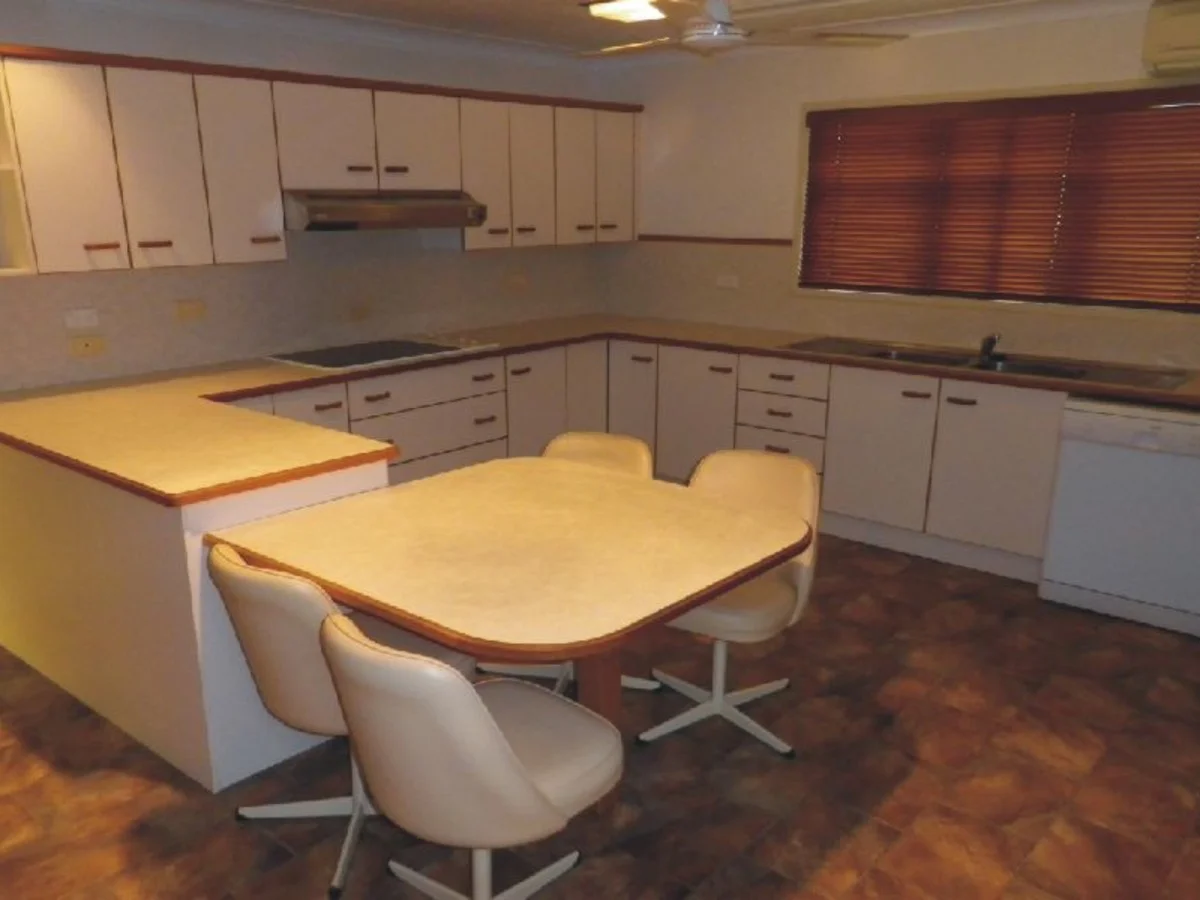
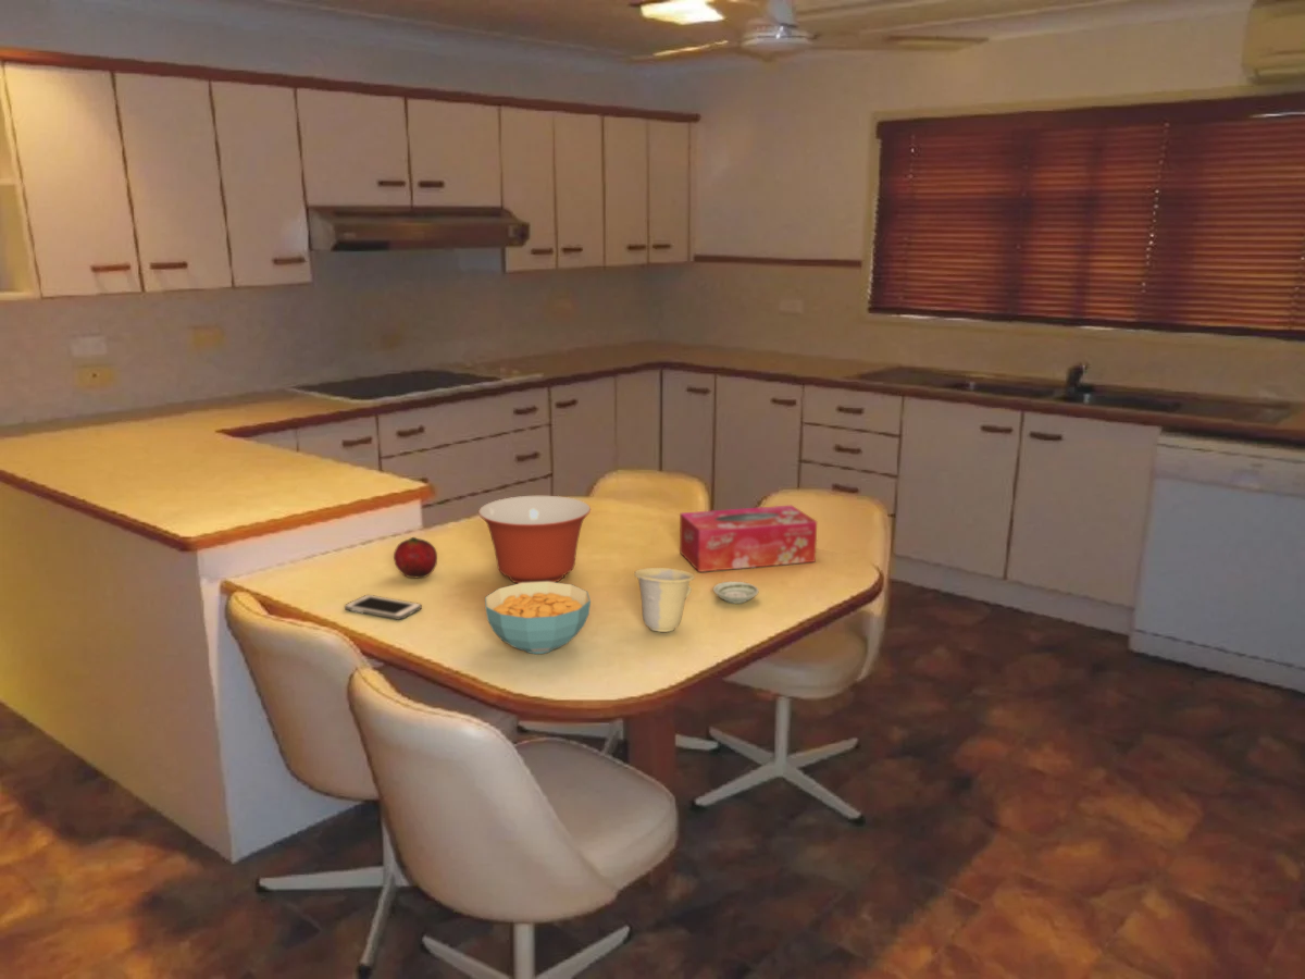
+ fruit [393,536,438,580]
+ cell phone [344,594,423,621]
+ mixing bowl [477,495,592,584]
+ saucer [712,581,760,605]
+ cereal bowl [484,582,592,655]
+ cup [633,567,695,633]
+ tissue box [679,505,818,573]
